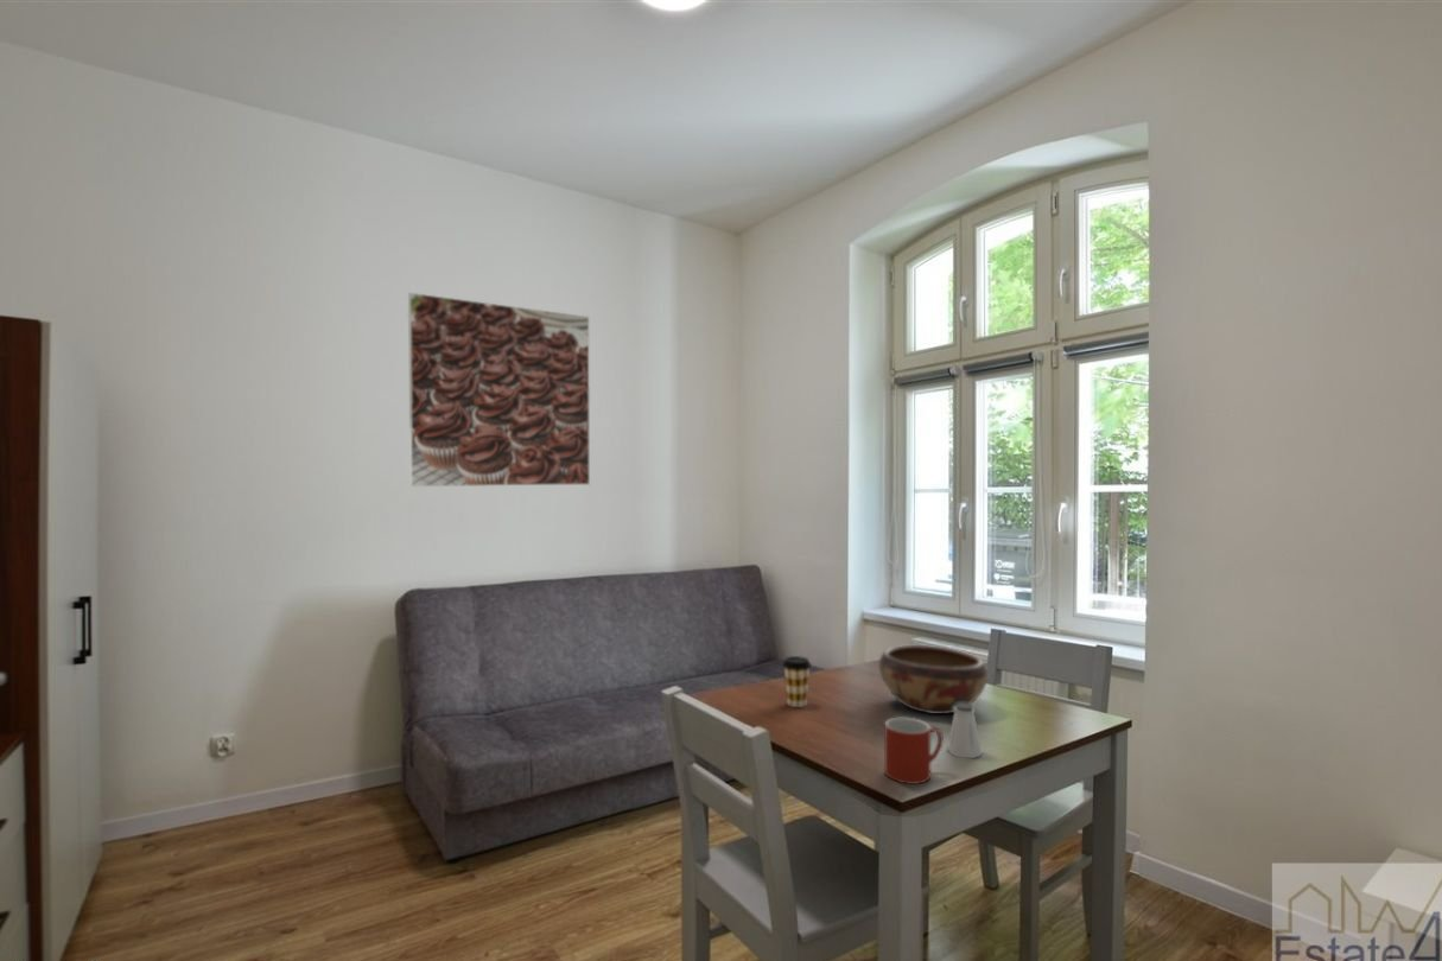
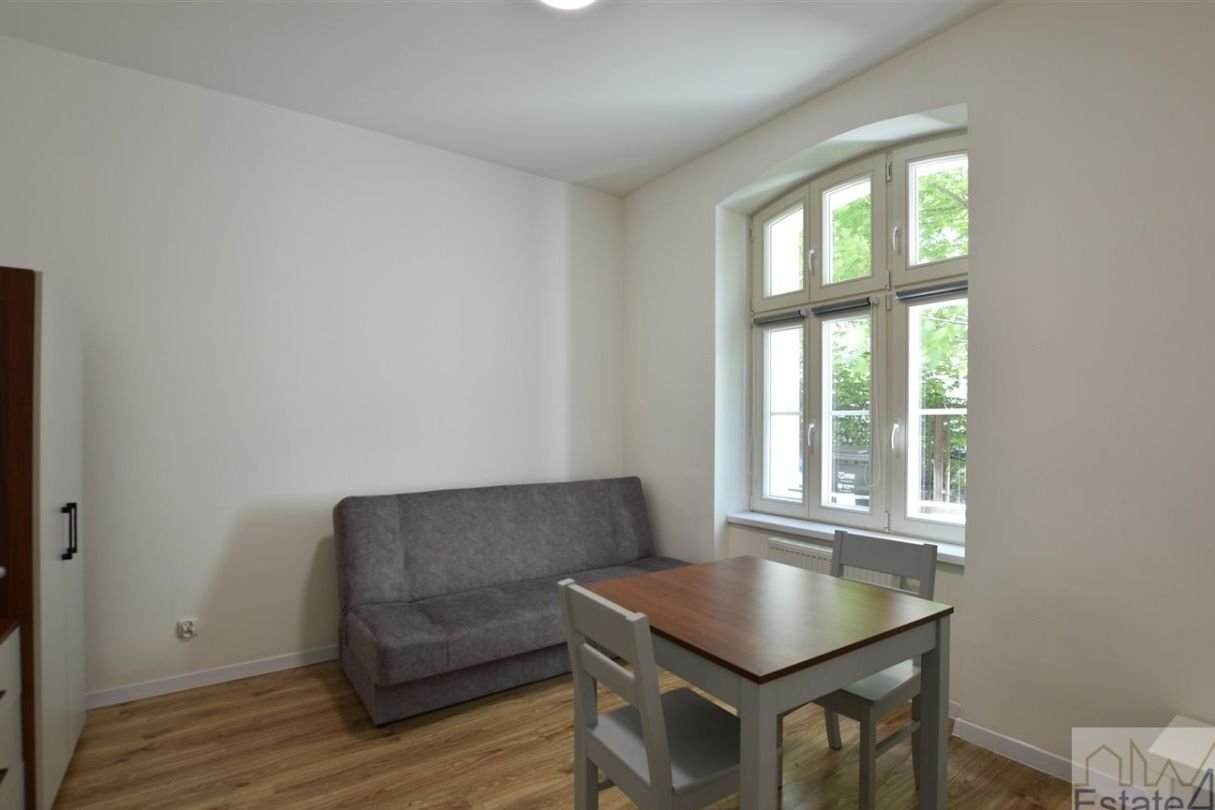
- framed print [407,292,591,488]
- decorative bowl [878,644,989,715]
- coffee cup [781,655,813,708]
- saltshaker [946,704,983,759]
- mug [884,717,945,785]
